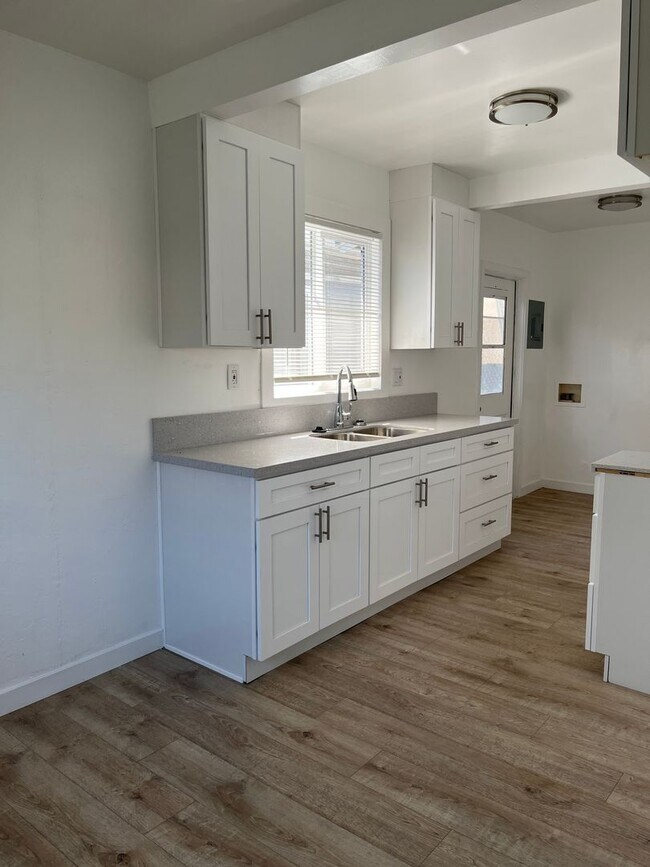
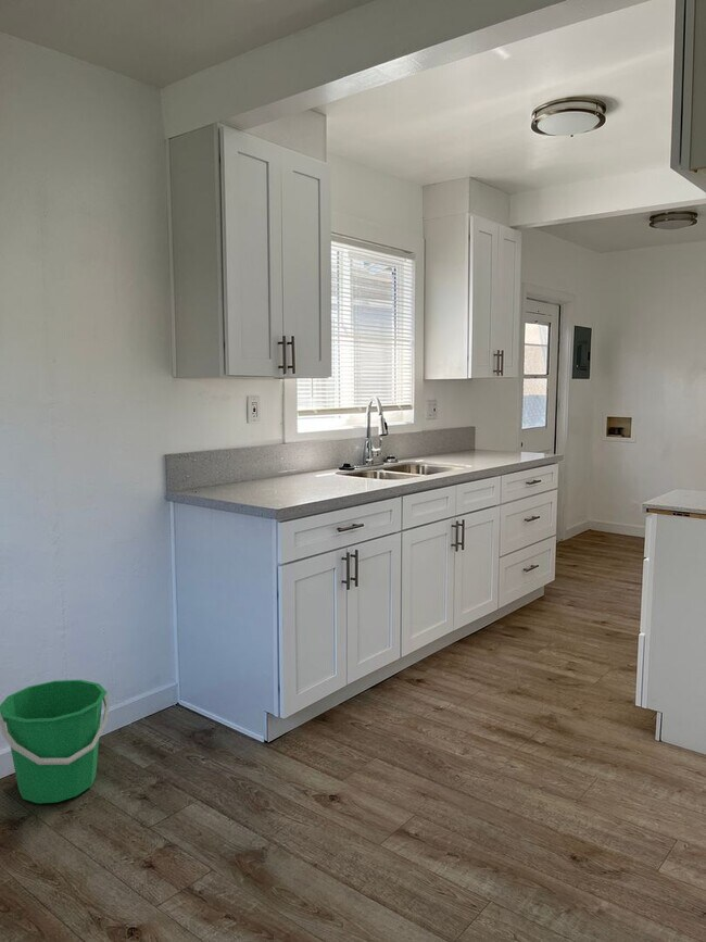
+ bucket [0,679,111,804]
